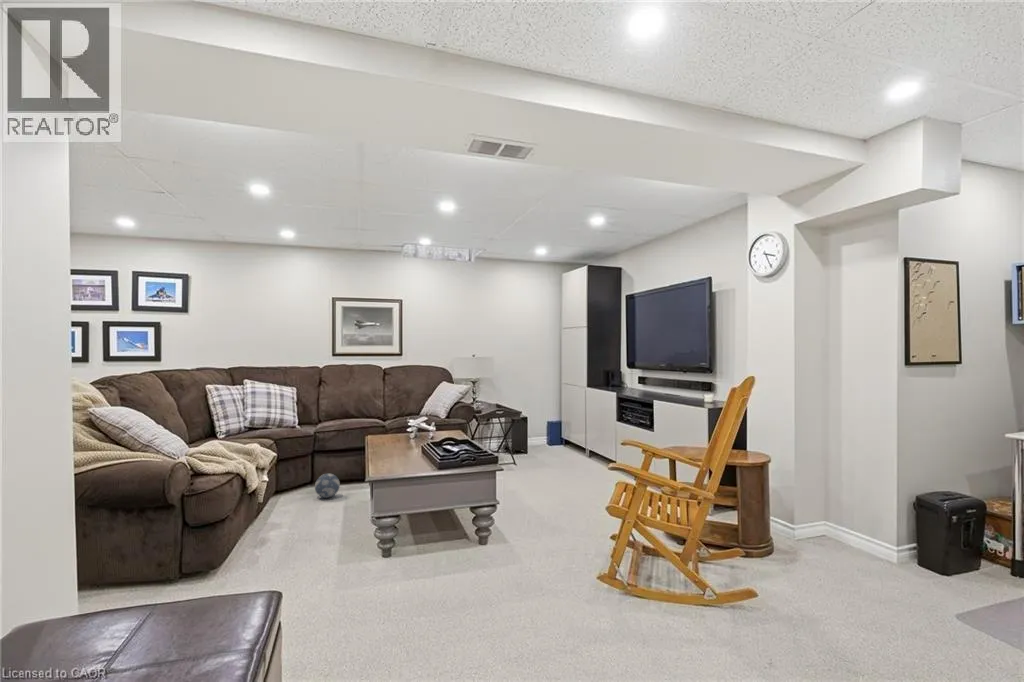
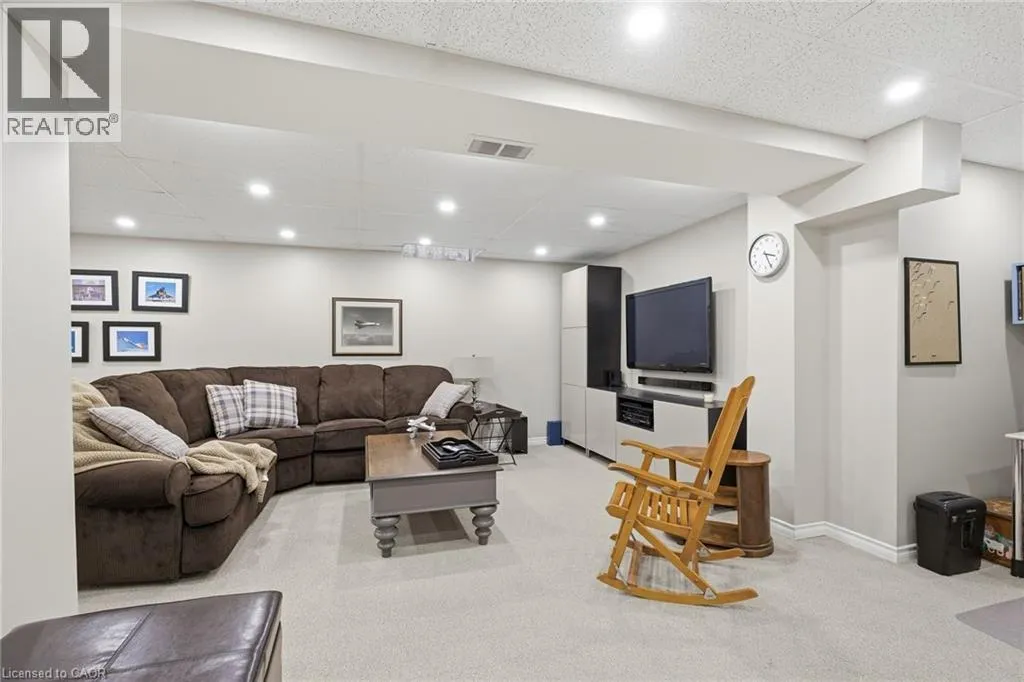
- decorative ball [314,473,341,499]
